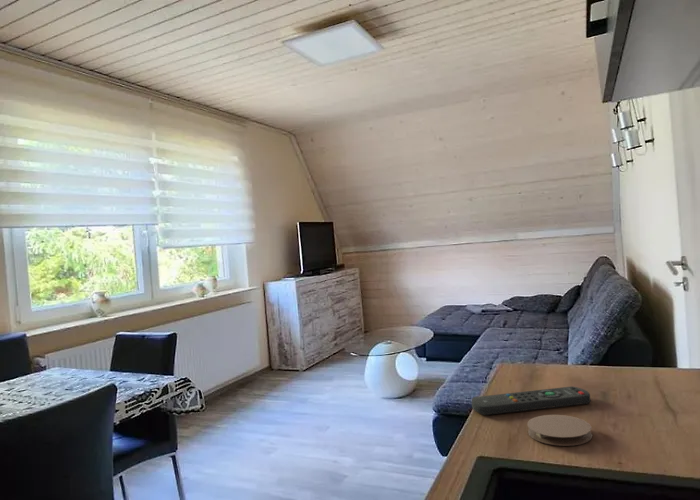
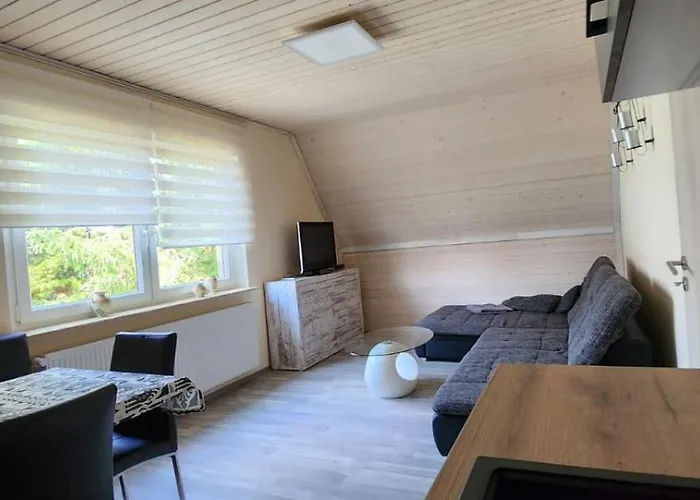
- coaster [526,414,593,447]
- remote control [471,385,592,416]
